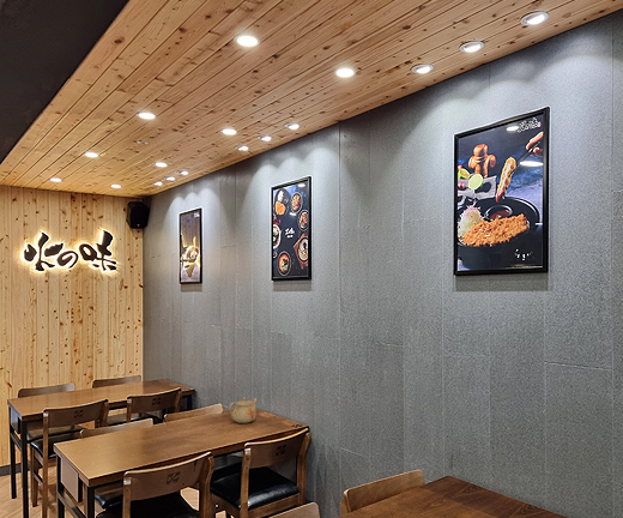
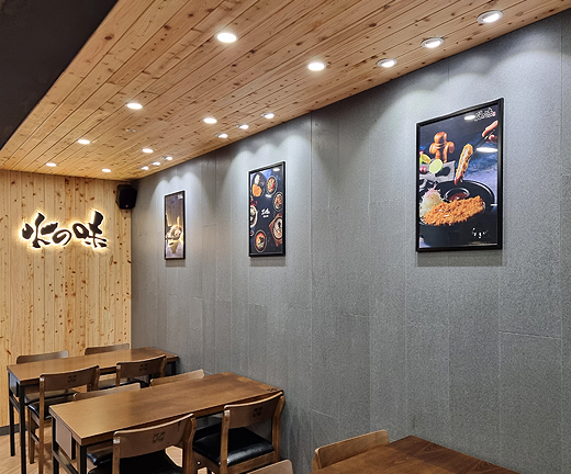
- teapot [228,396,259,424]
